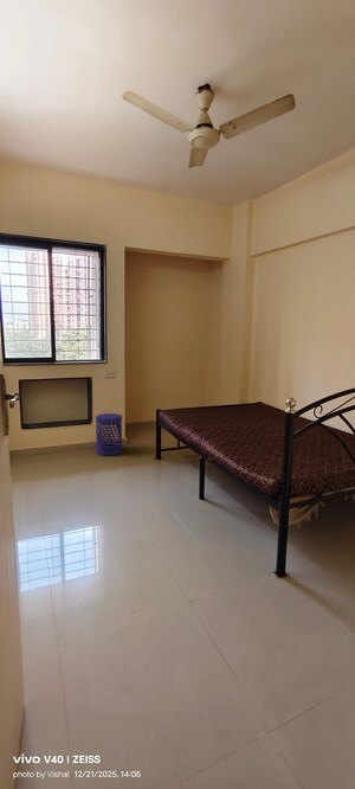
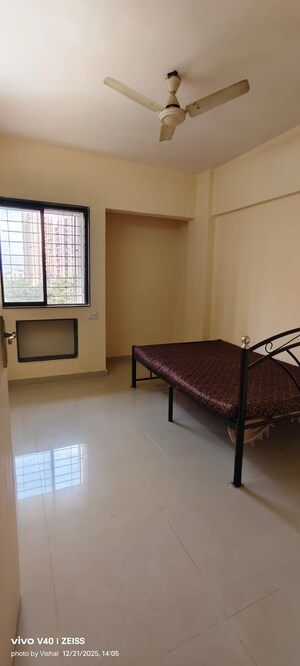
- waste bin [95,412,123,456]
